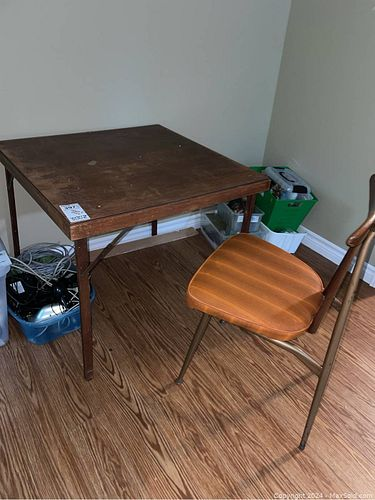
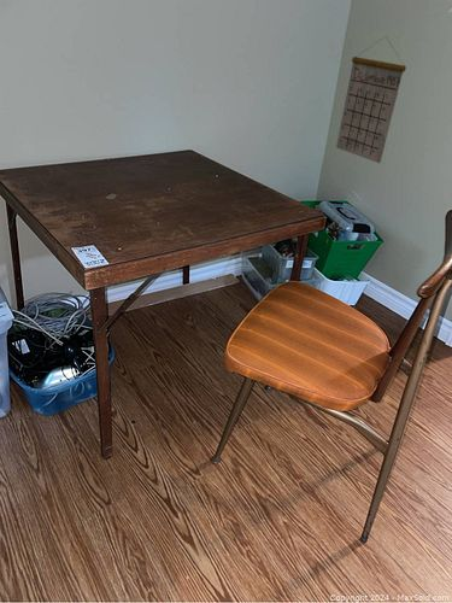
+ calendar [335,35,407,164]
